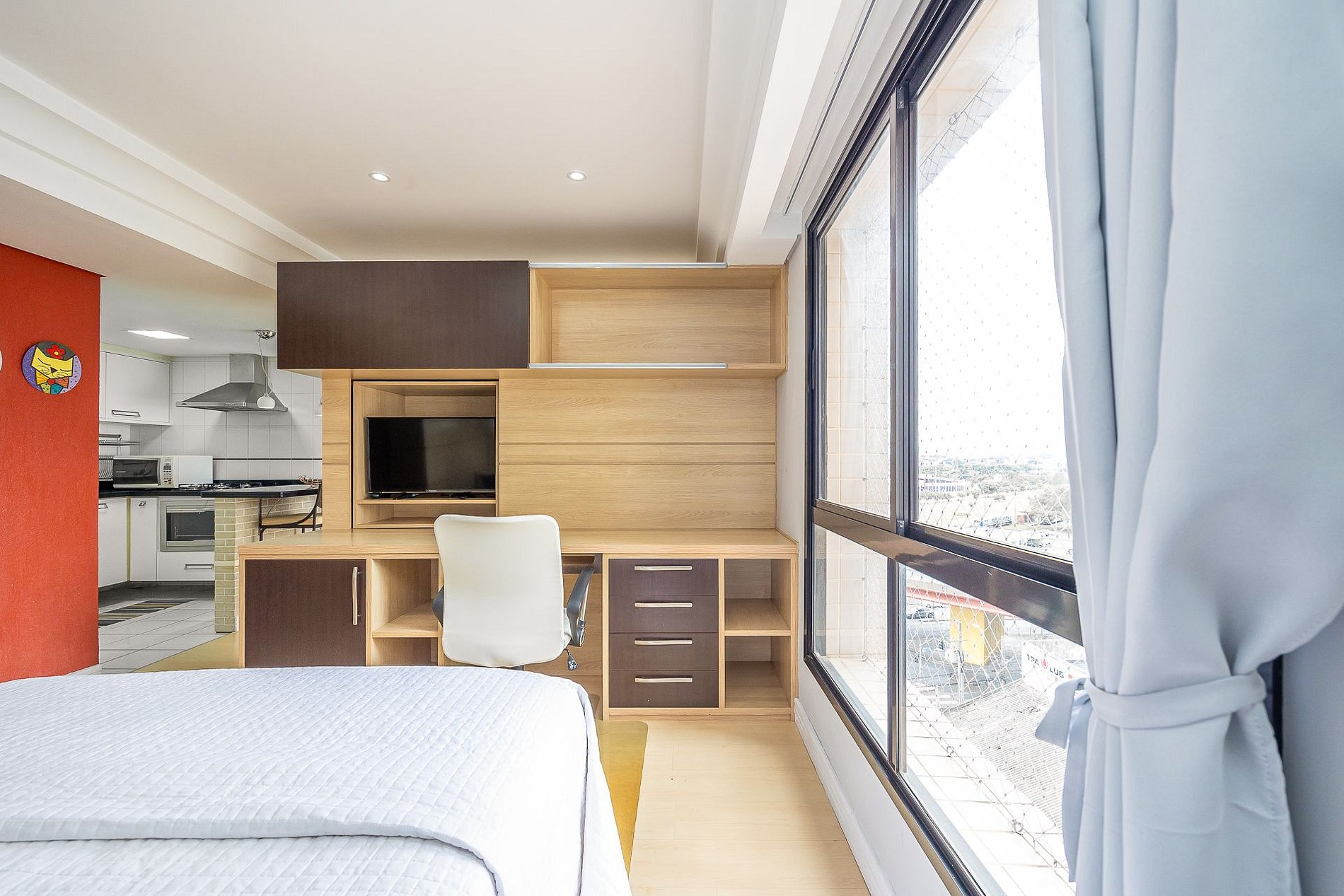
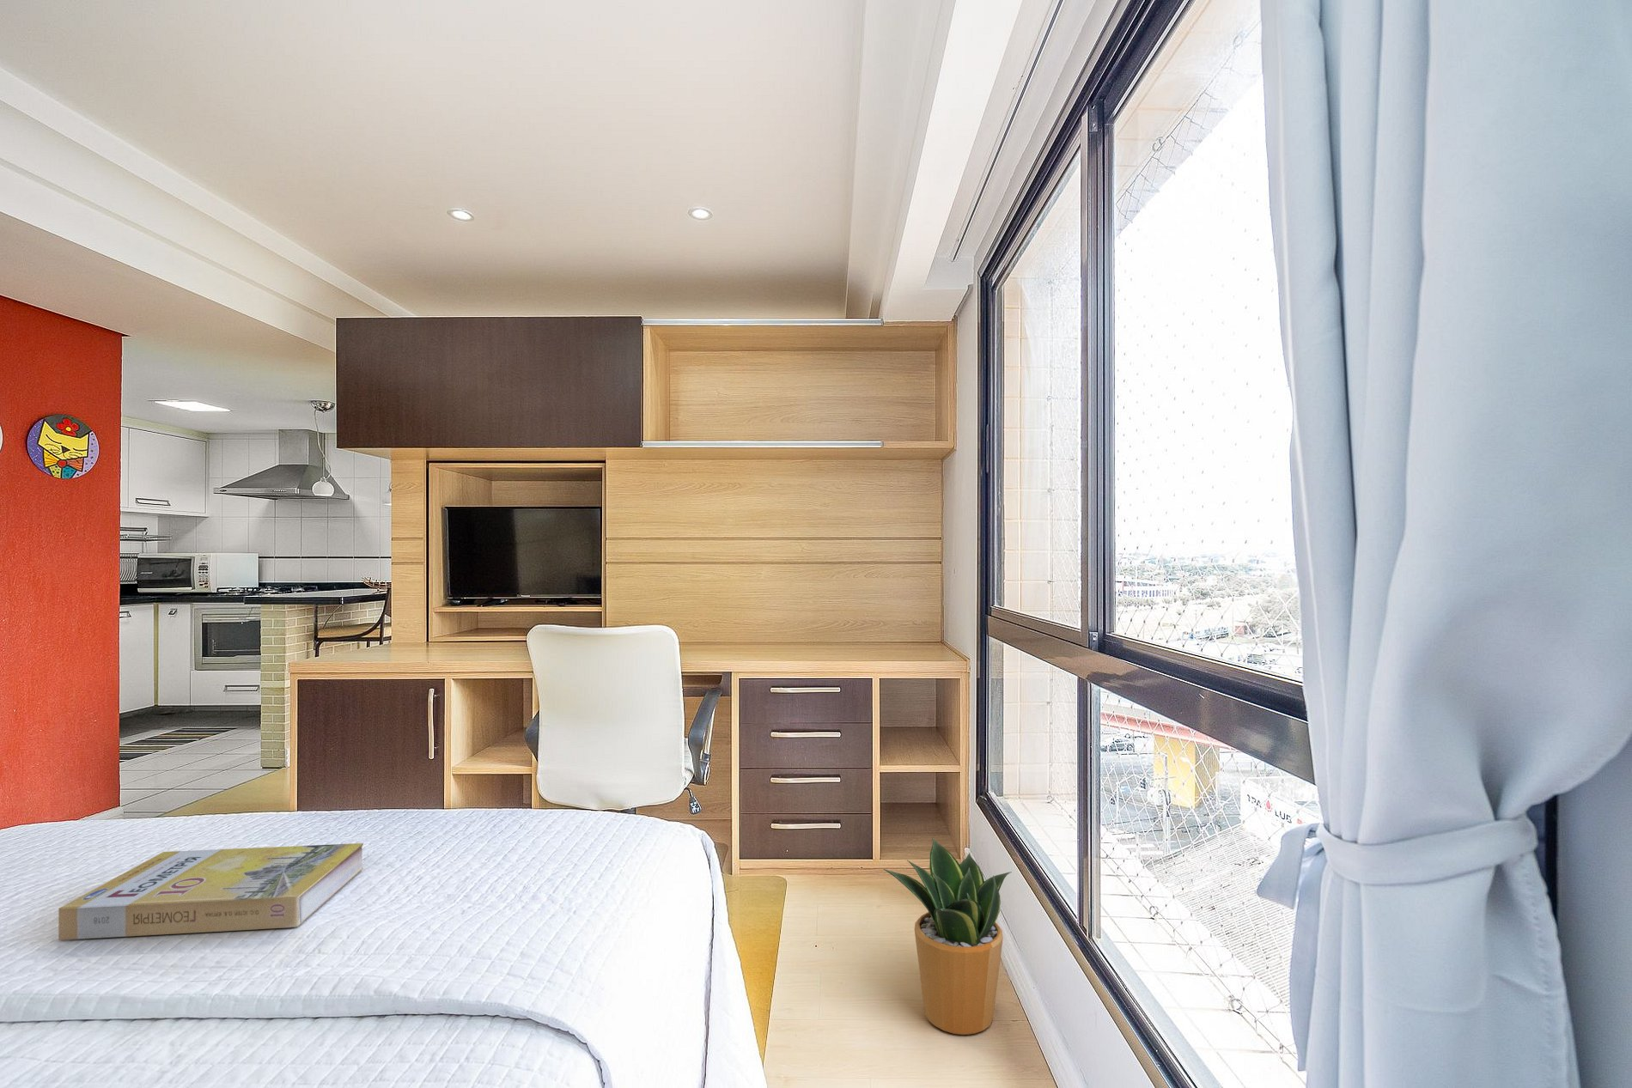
+ book [57,843,364,941]
+ potted plant [883,837,1011,1036]
